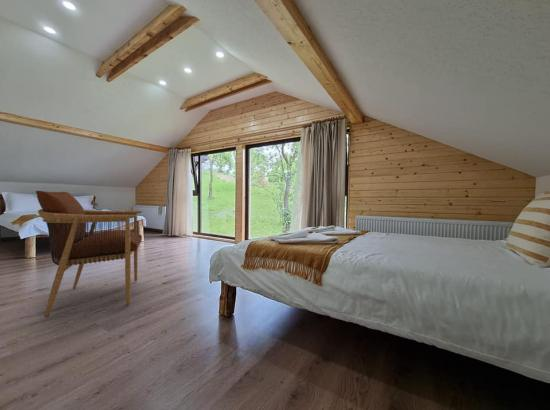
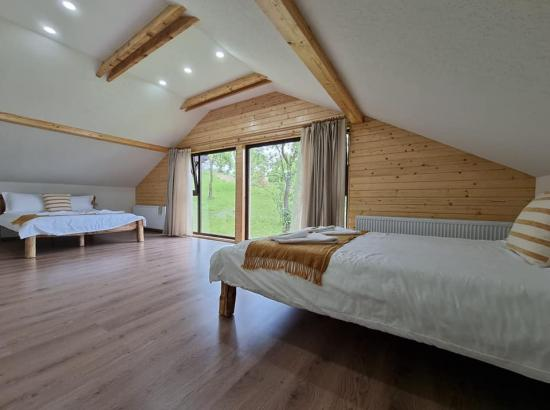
- armchair [35,190,143,318]
